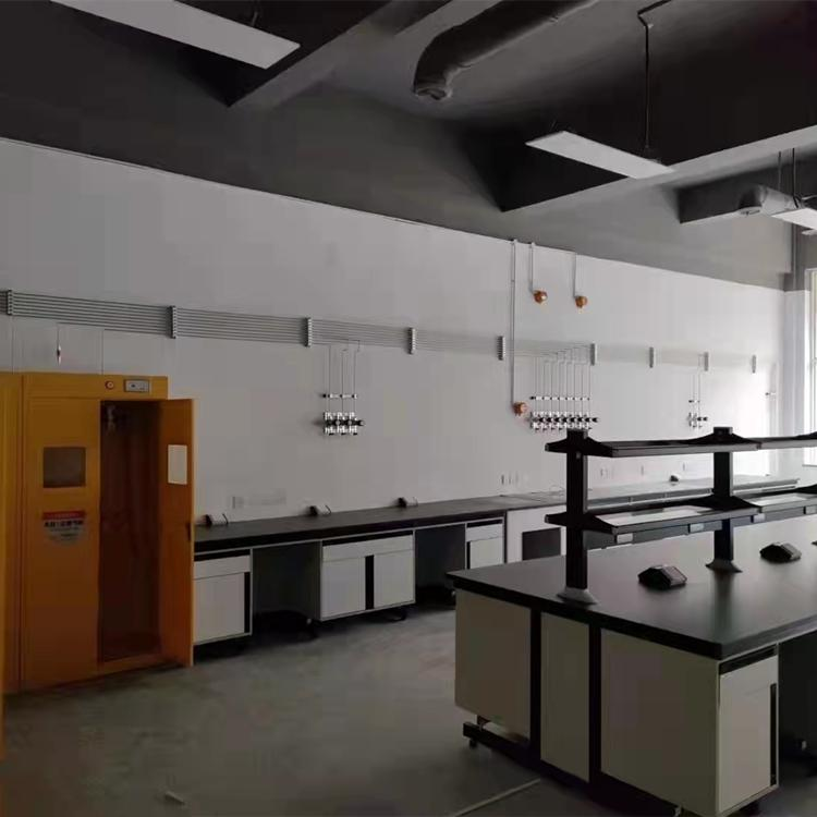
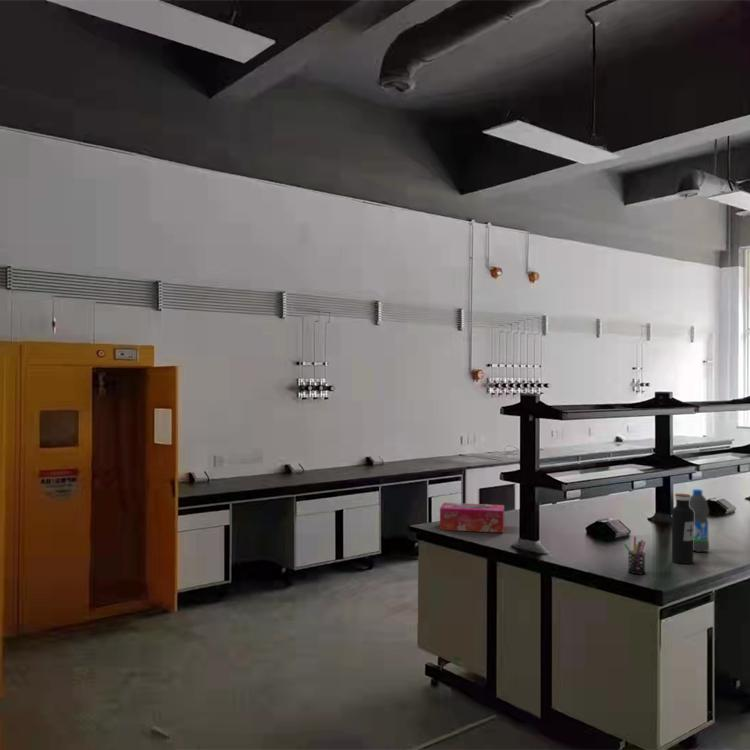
+ water bottle [689,488,710,553]
+ pen holder [623,536,646,575]
+ water bottle [671,493,694,565]
+ tissue box [439,502,505,534]
